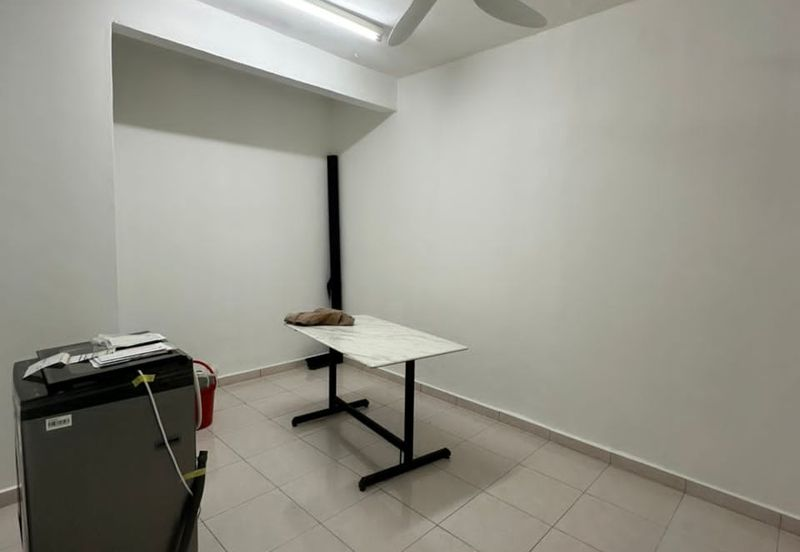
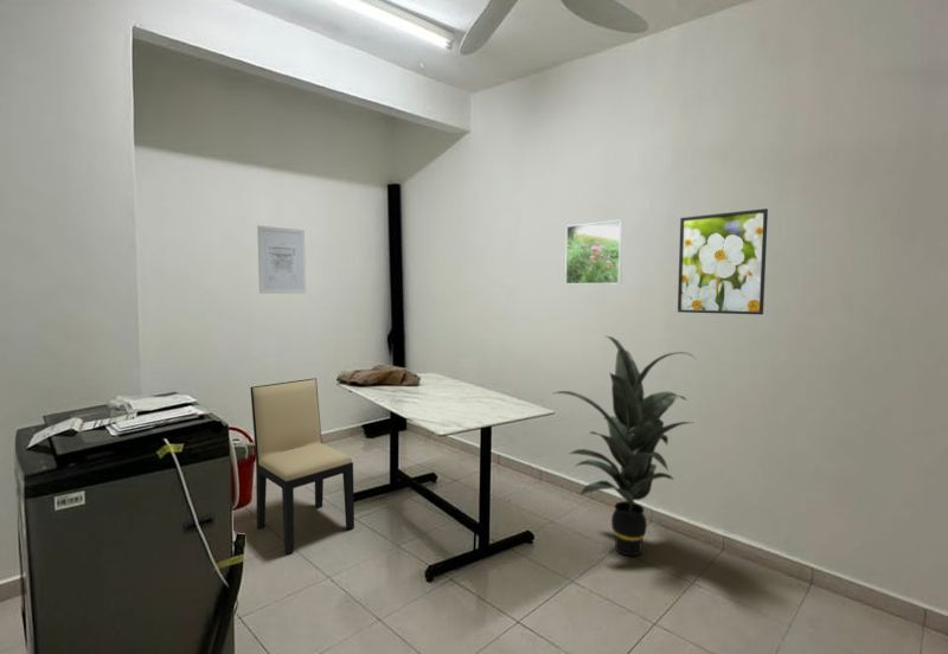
+ indoor plant [553,335,696,557]
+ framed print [677,207,769,316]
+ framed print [564,219,623,286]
+ wall art [256,225,307,295]
+ chair [249,377,356,554]
